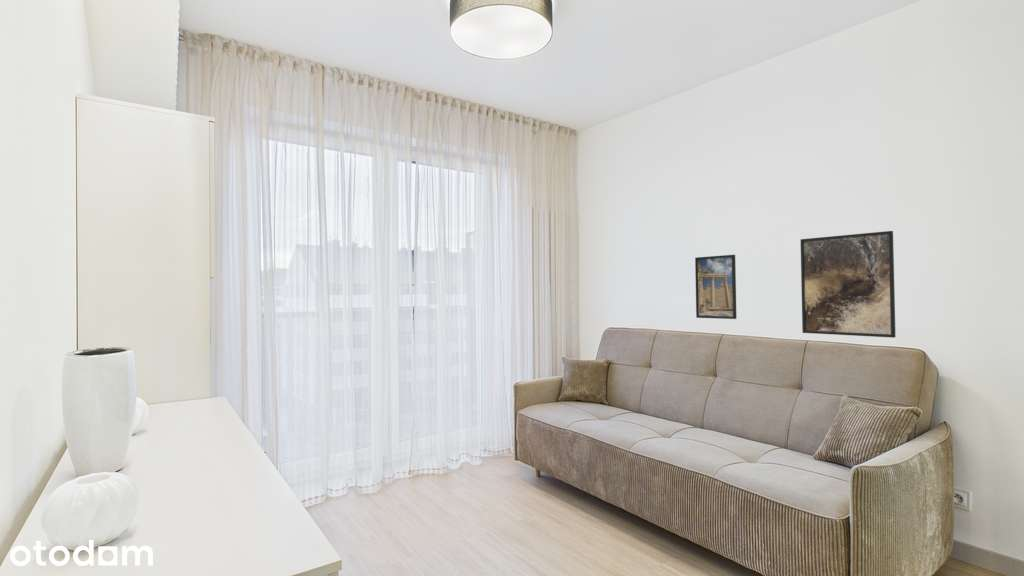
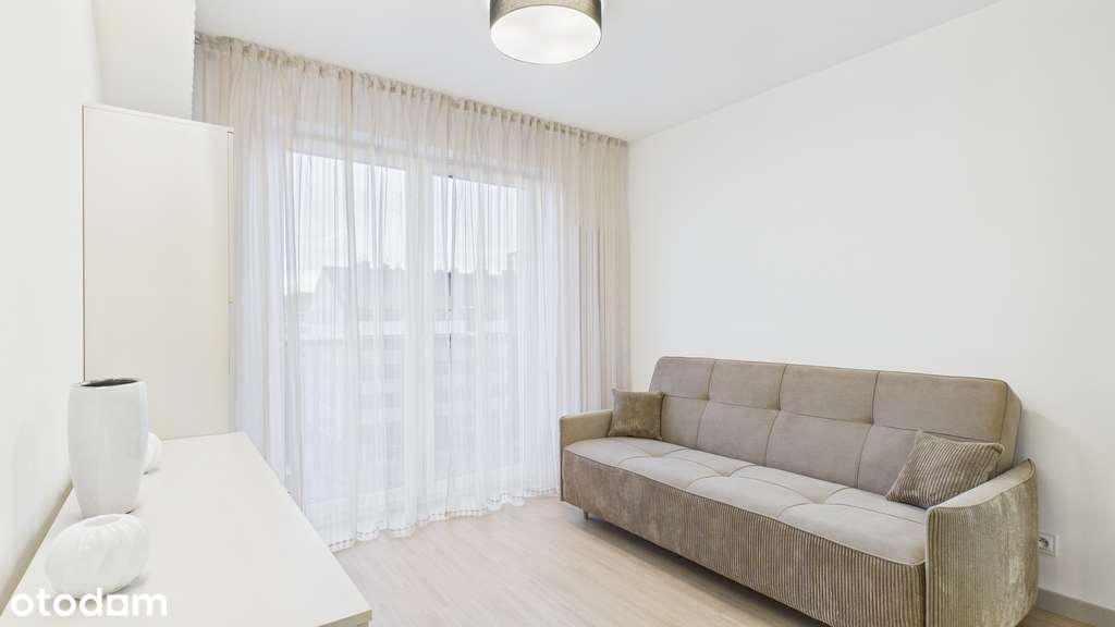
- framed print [799,230,897,339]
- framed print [694,254,737,320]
